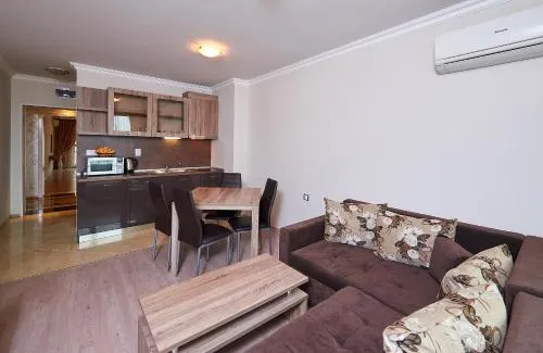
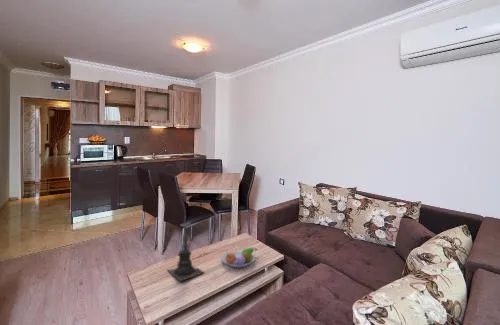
+ fruit bowl [220,247,258,268]
+ candle holder [166,215,205,282]
